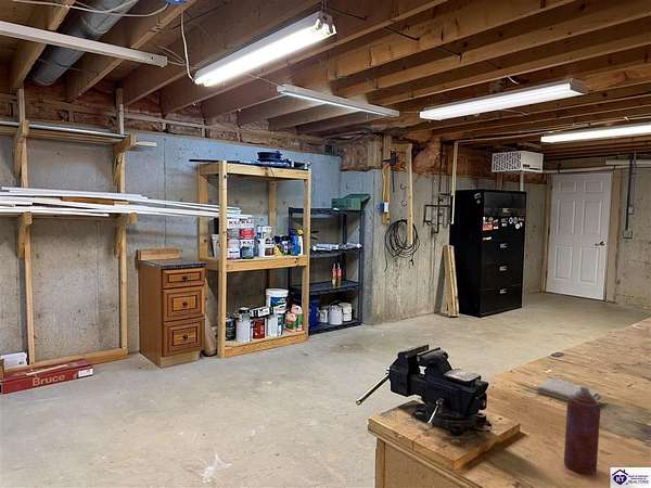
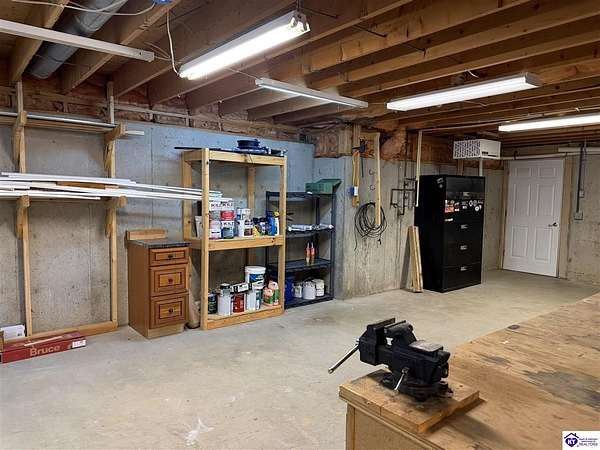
- washcloth [535,377,602,402]
- spray can [563,385,601,476]
